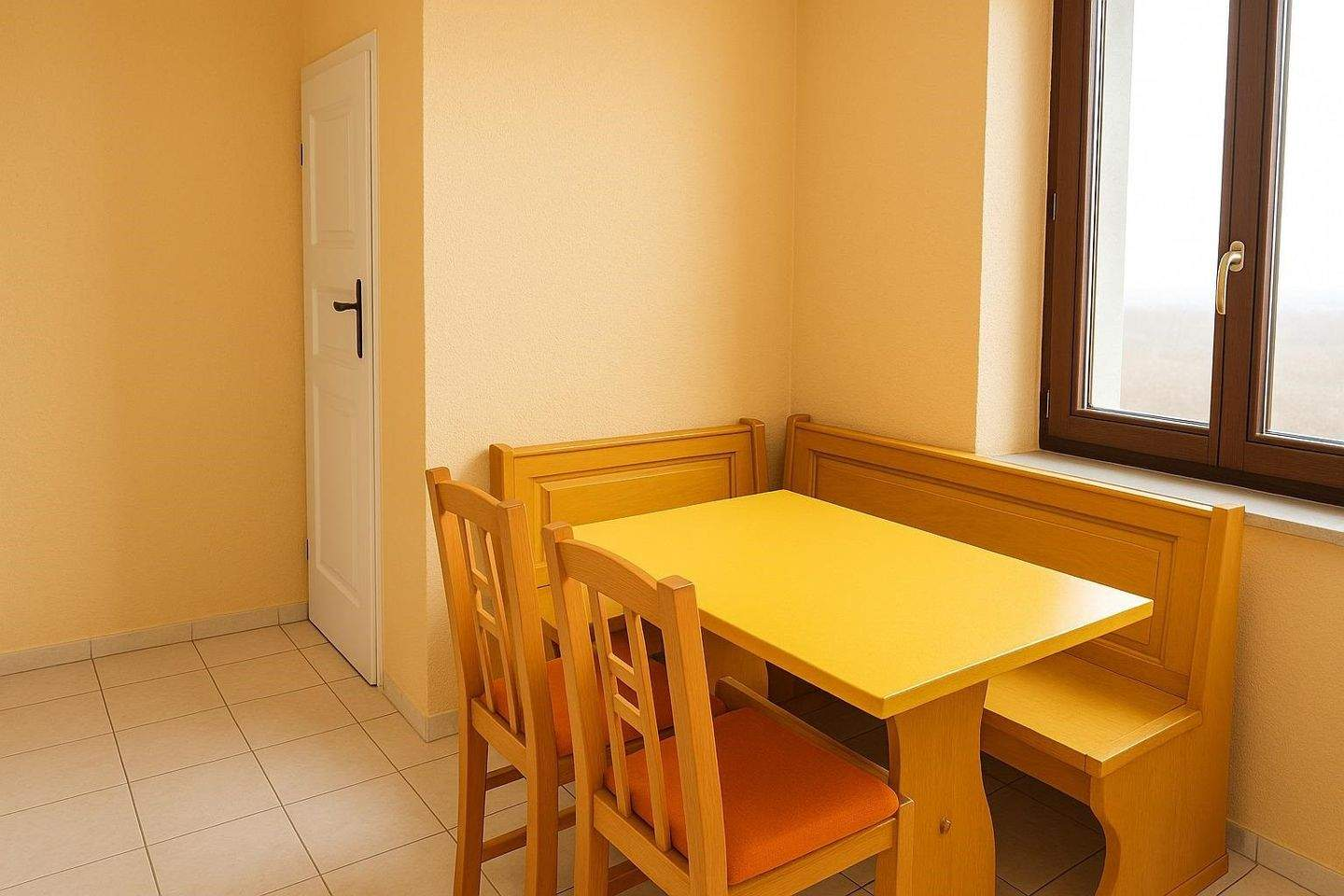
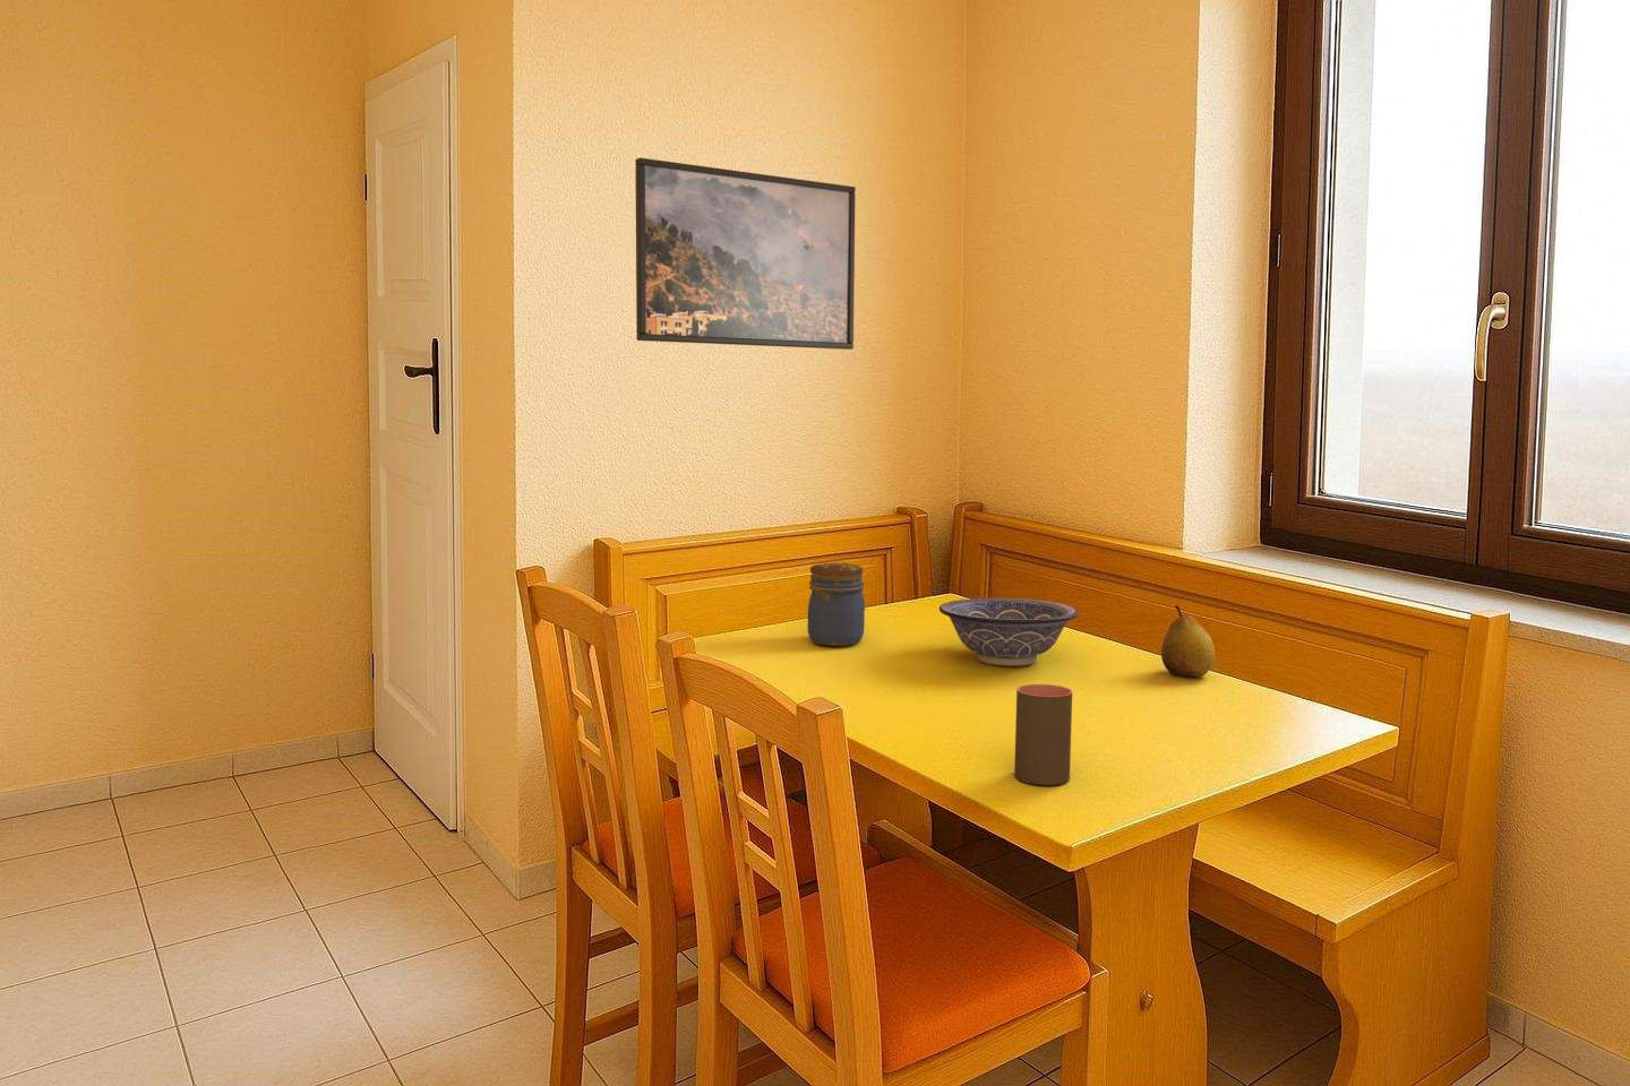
+ jar [807,561,866,647]
+ fruit [1161,604,1215,678]
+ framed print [634,158,857,350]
+ decorative bowl [939,598,1079,668]
+ cup [1013,684,1073,787]
